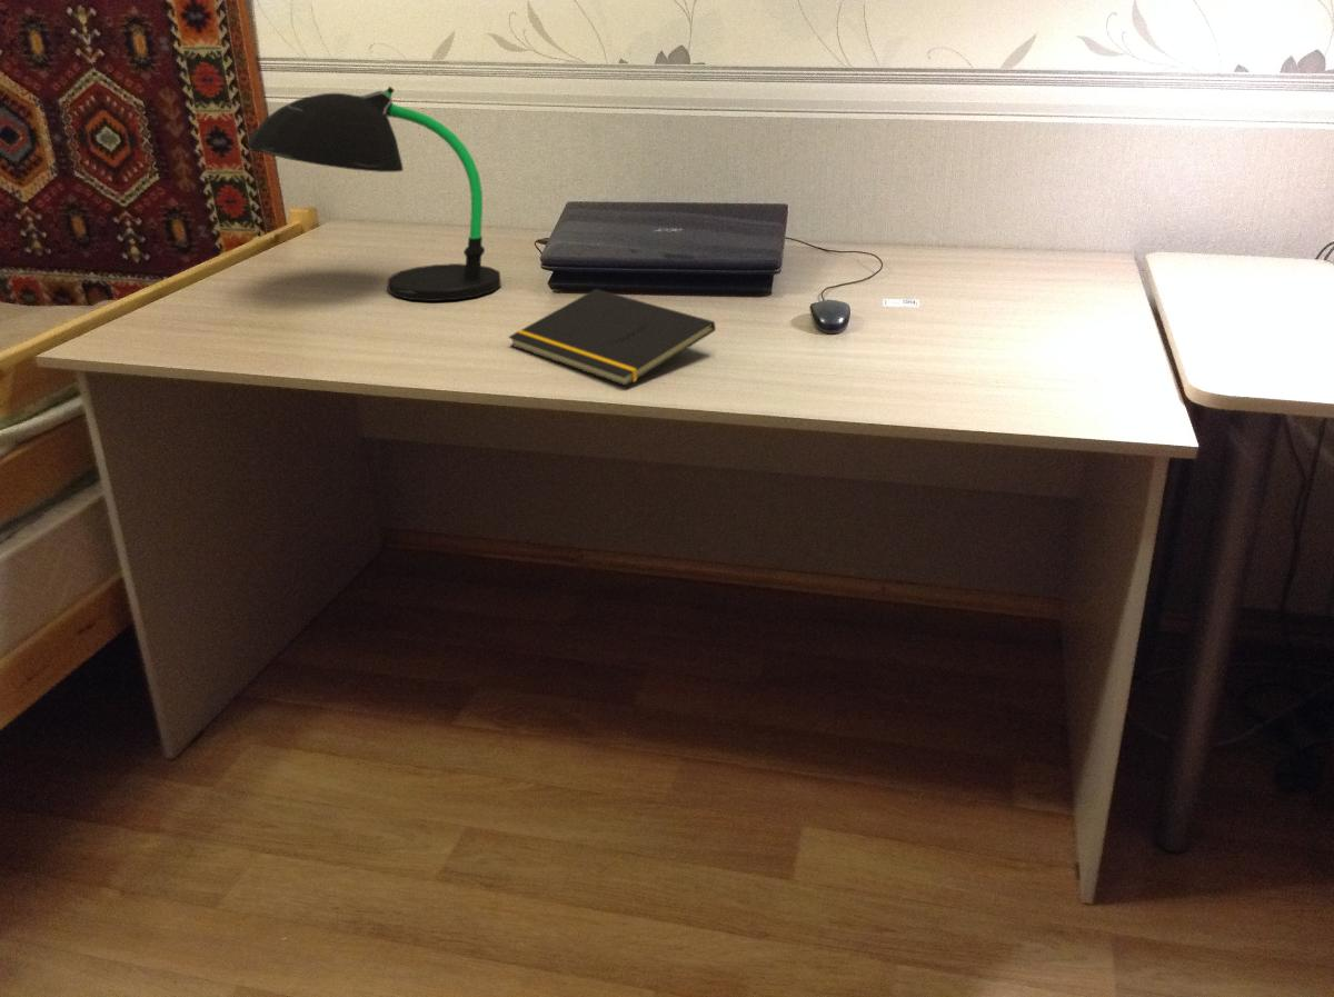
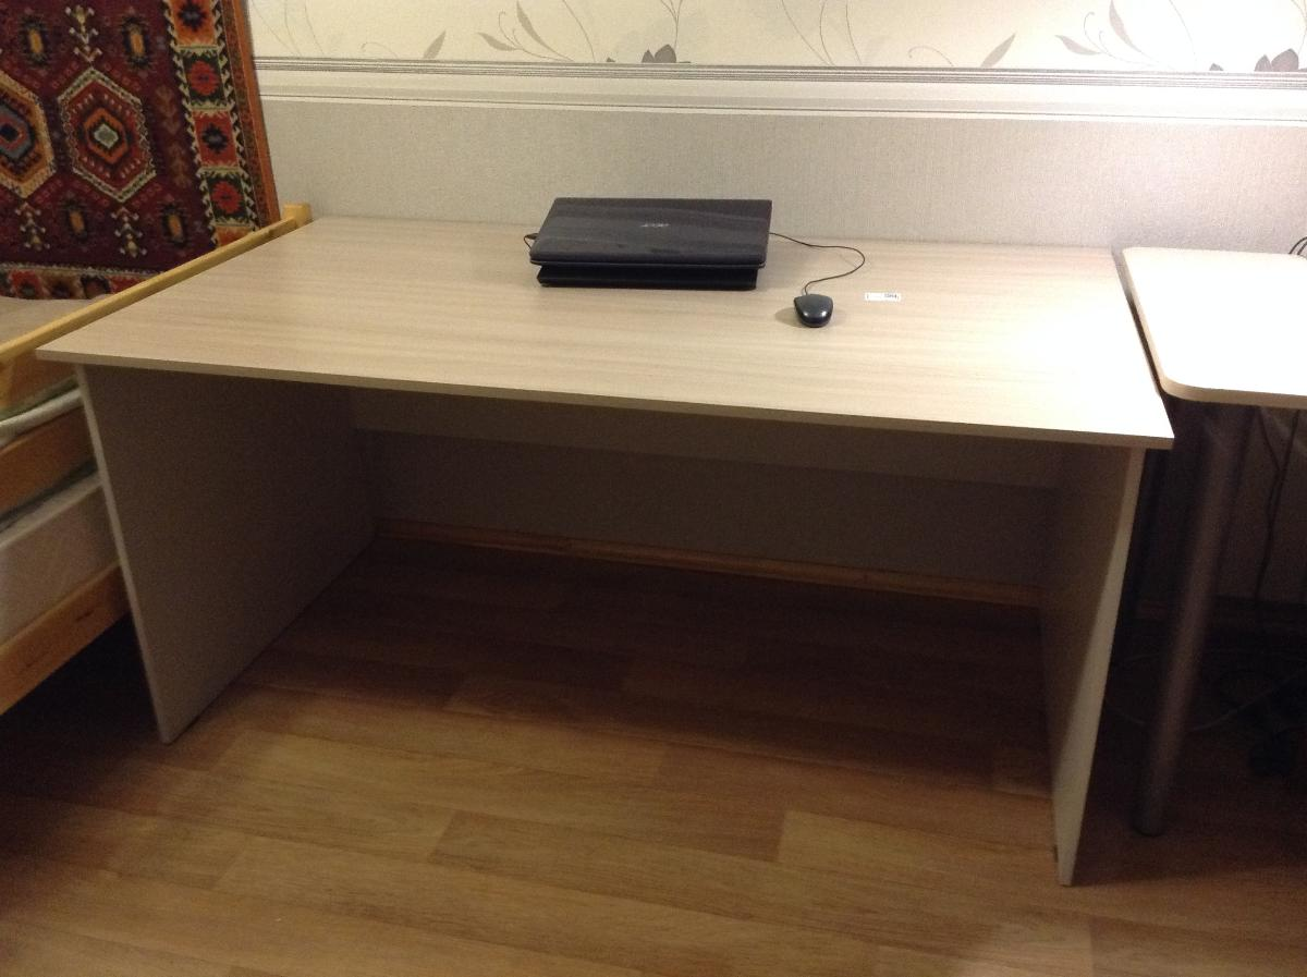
- notepad [507,288,717,387]
- desk lamp [246,86,502,302]
